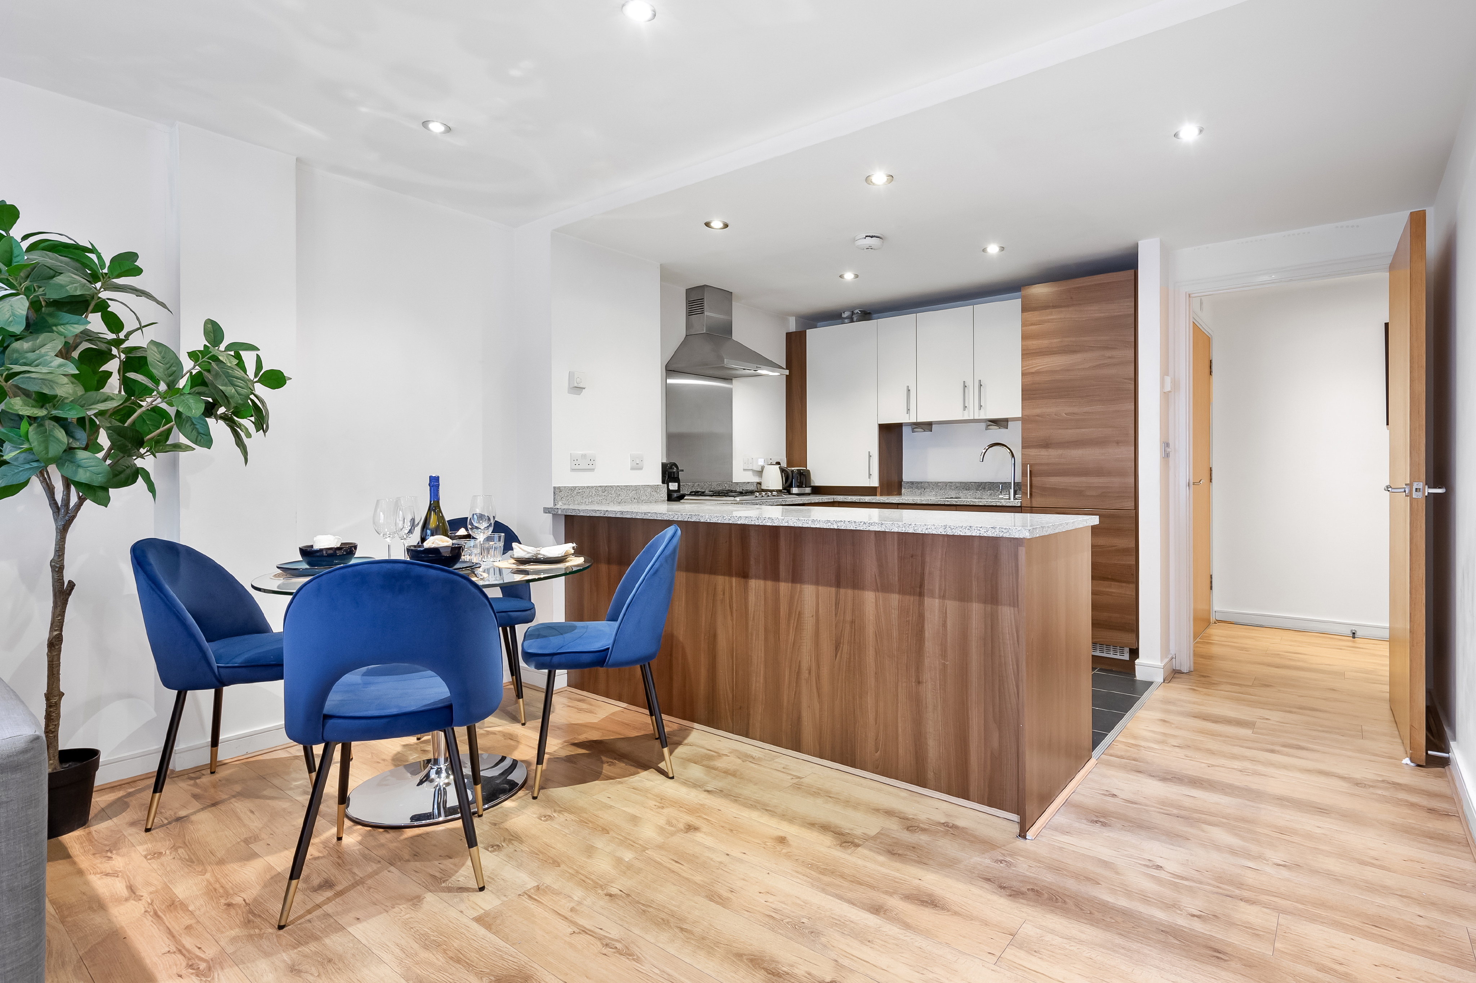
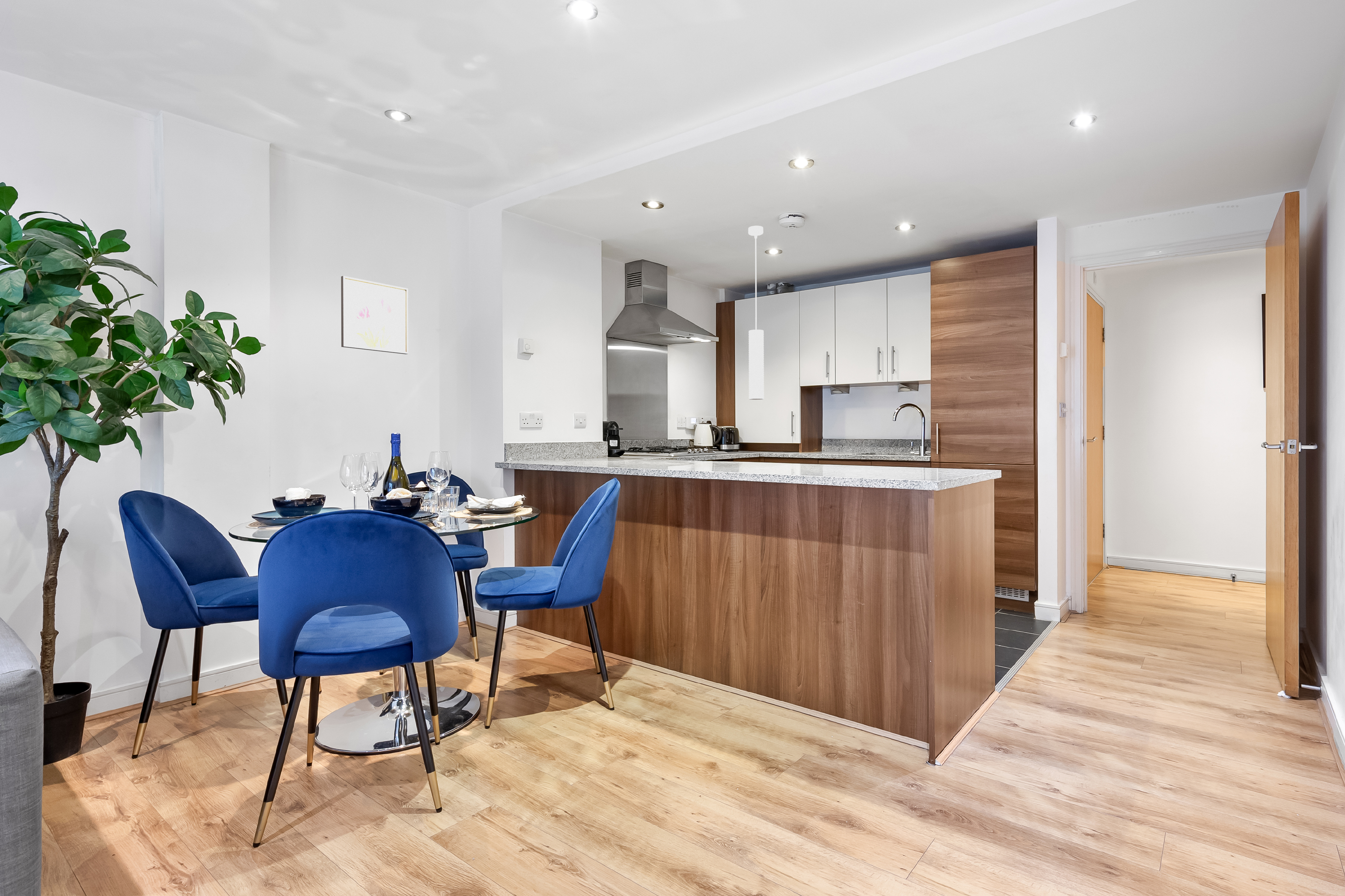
+ wall art [341,276,408,354]
+ pendant light [748,225,764,400]
